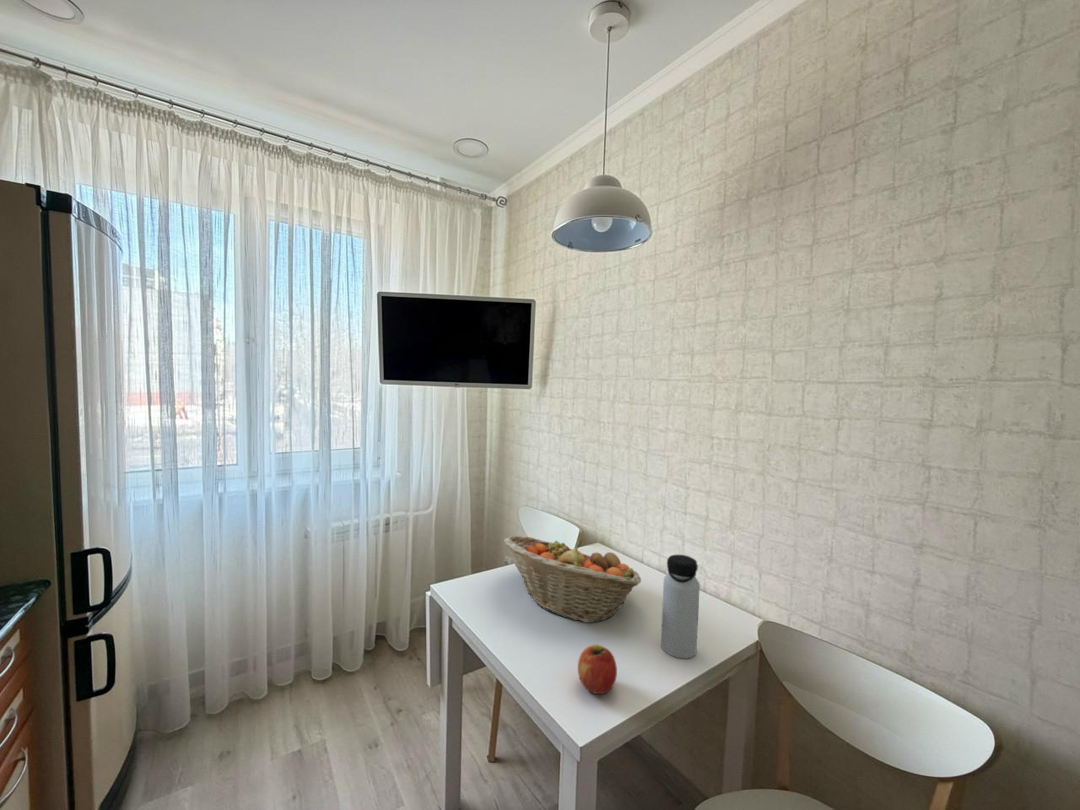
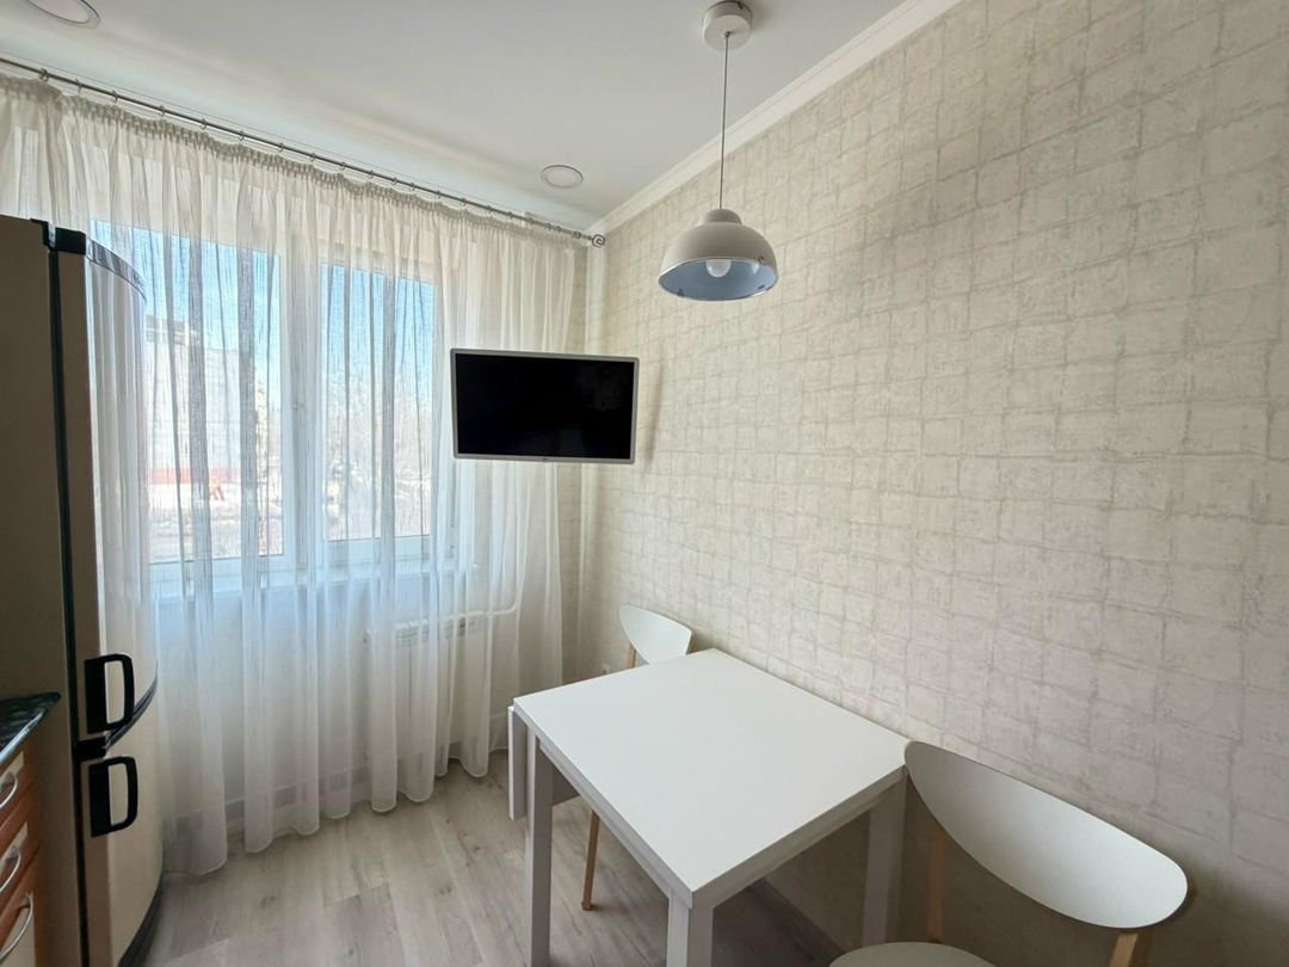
- water bottle [660,554,701,659]
- fruit basket [503,535,642,624]
- apple [577,644,618,695]
